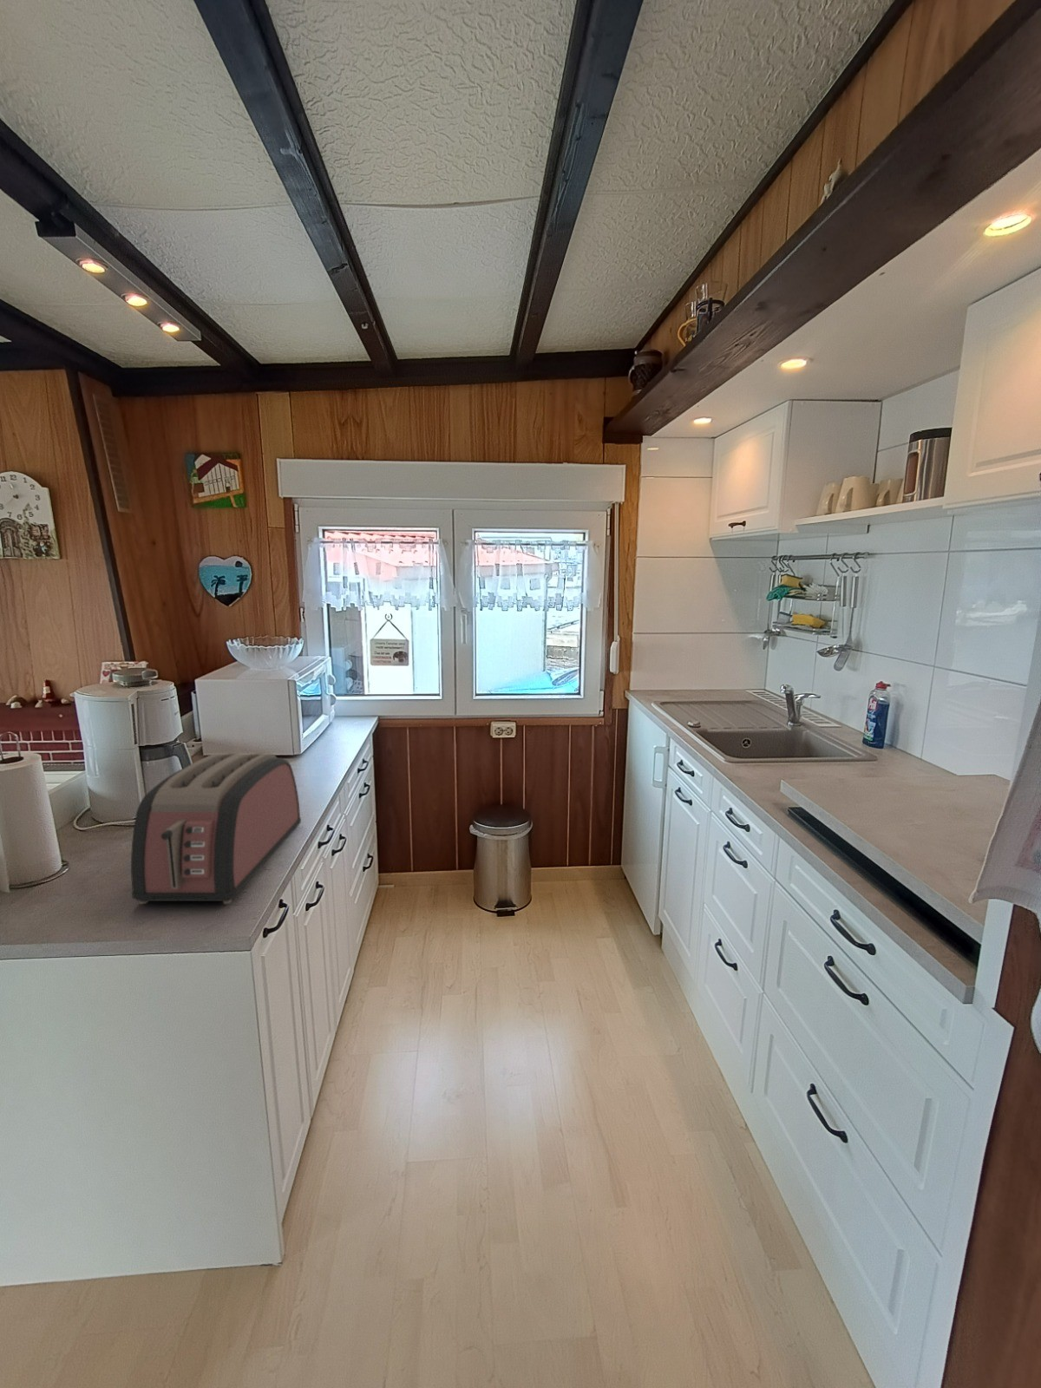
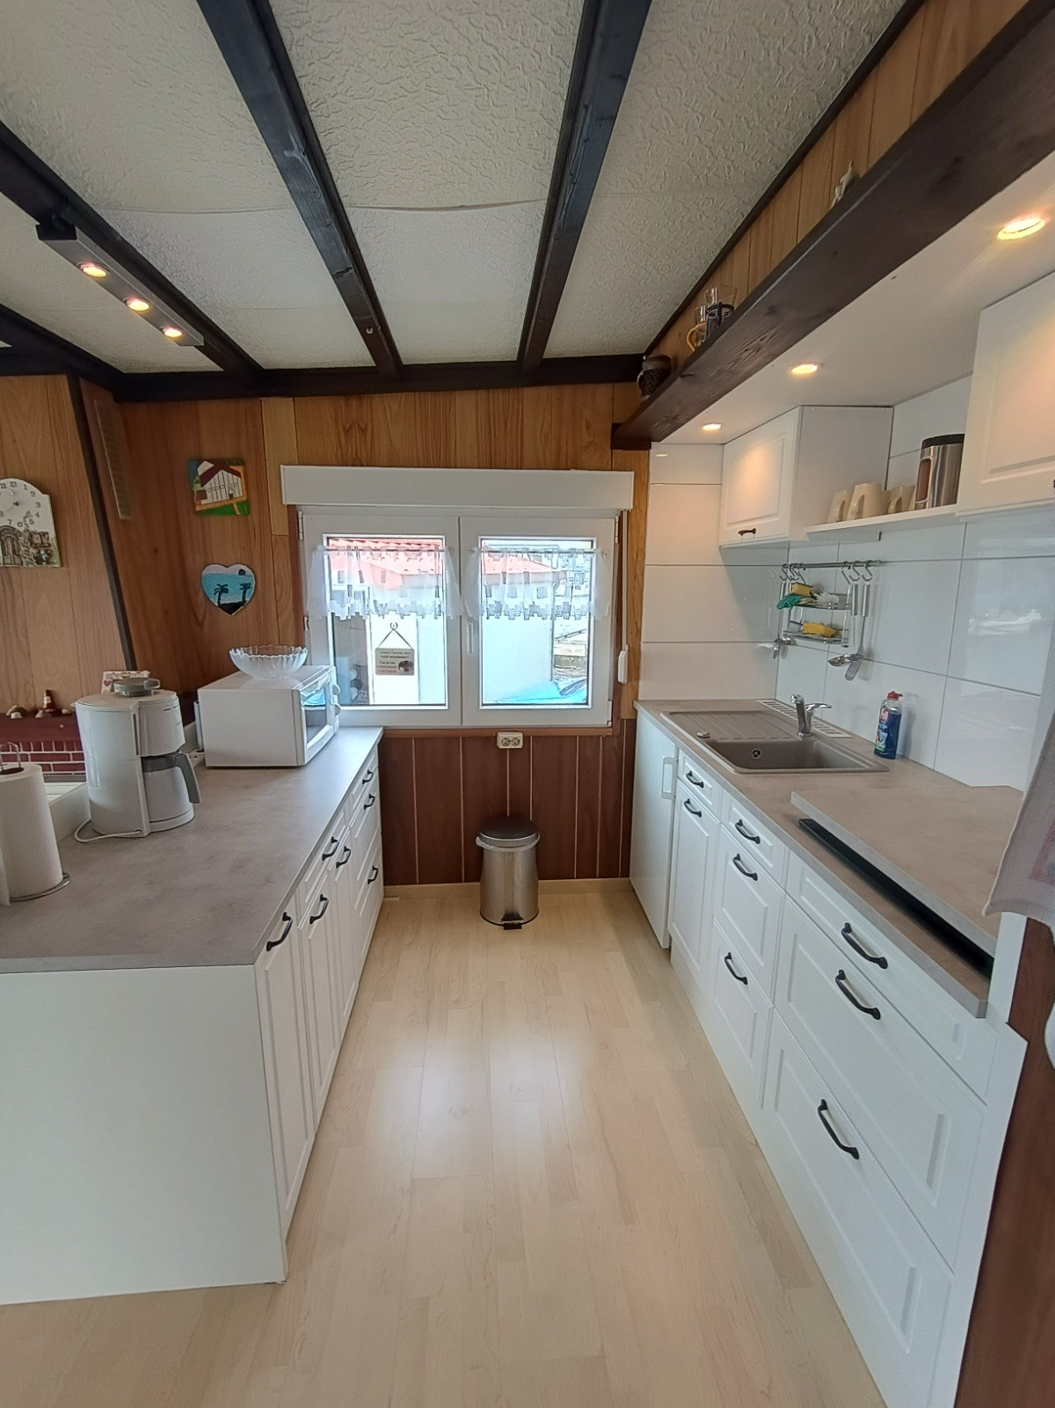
- toaster [130,752,302,905]
